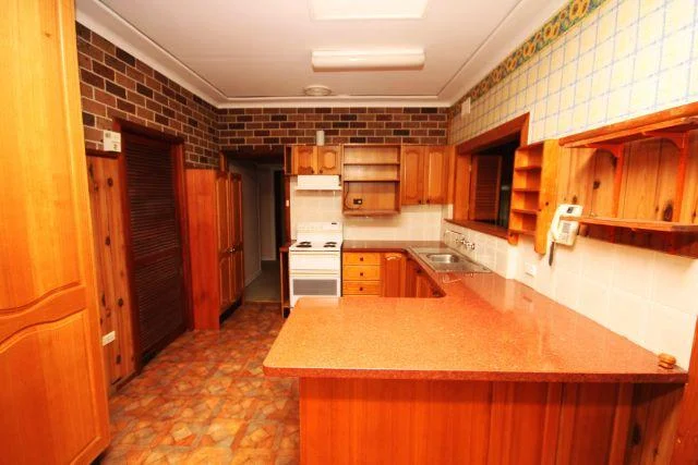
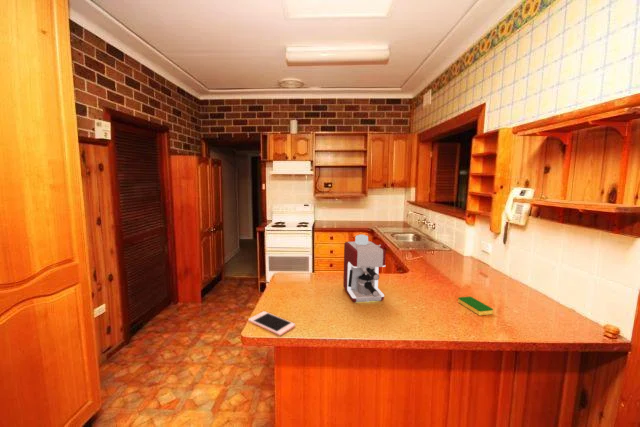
+ cell phone [247,310,296,336]
+ coffee maker [342,234,387,303]
+ dish sponge [457,295,494,316]
